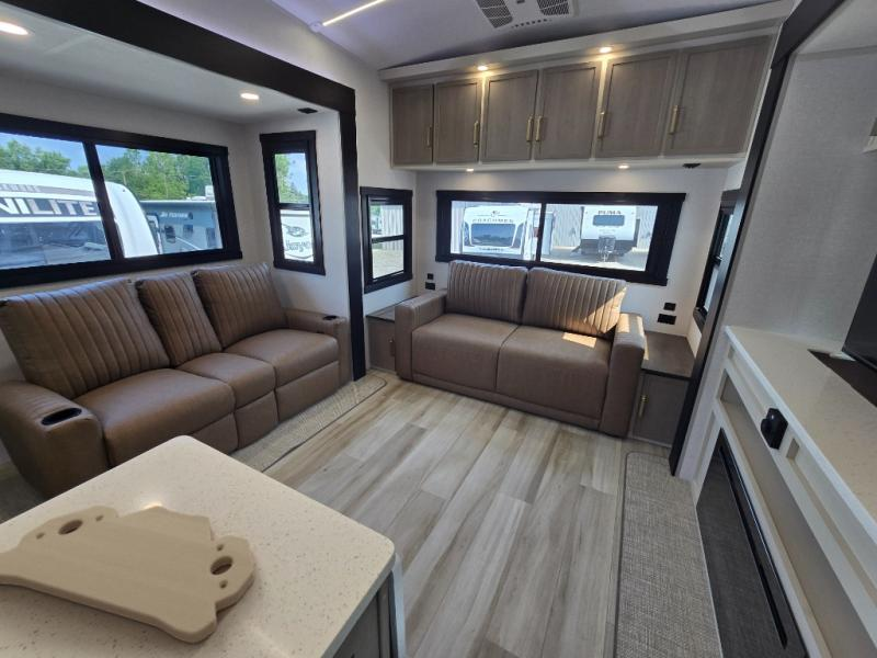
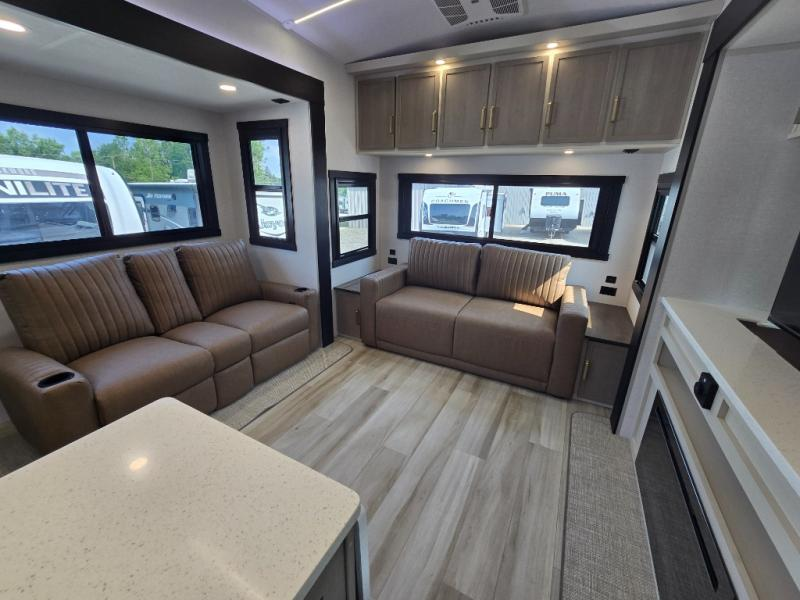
- cutting board [0,504,257,644]
